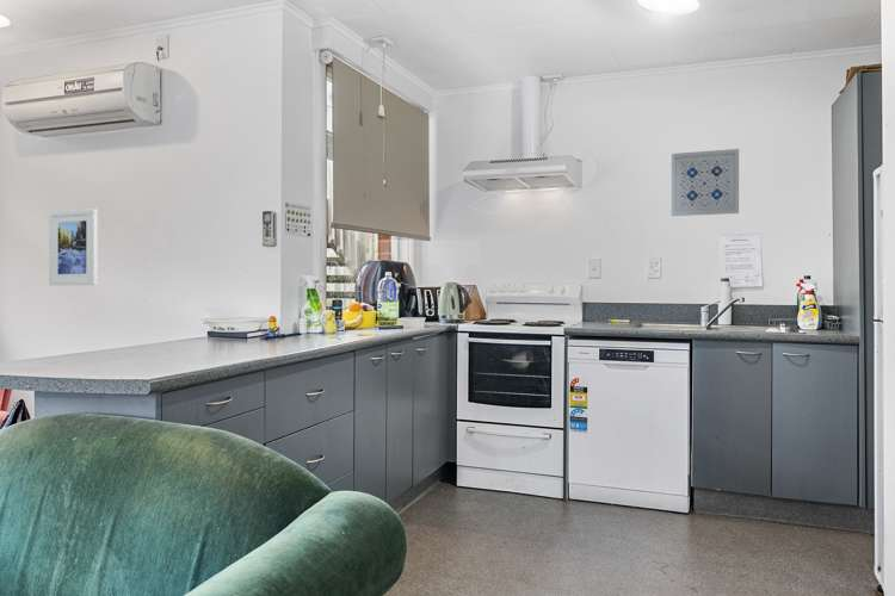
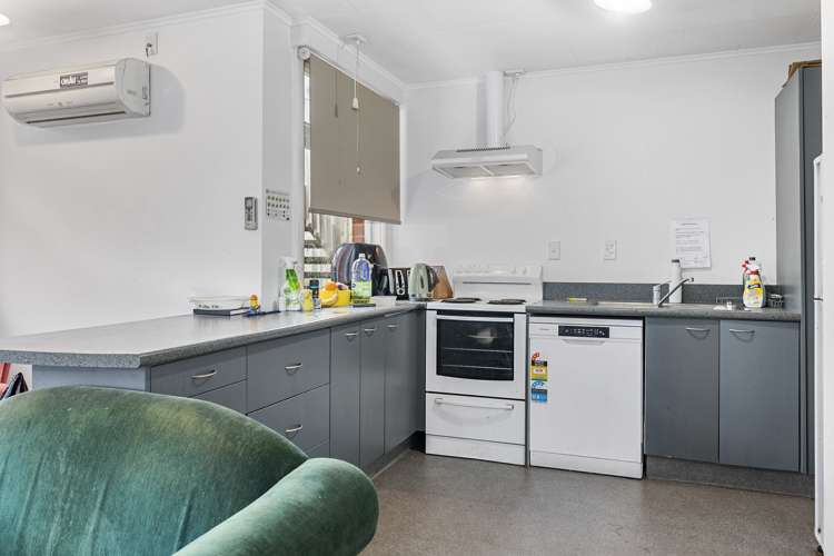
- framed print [48,207,99,286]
- wall art [671,148,740,217]
